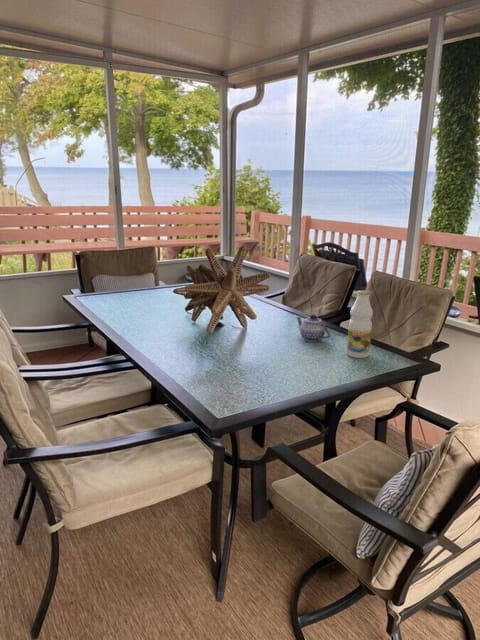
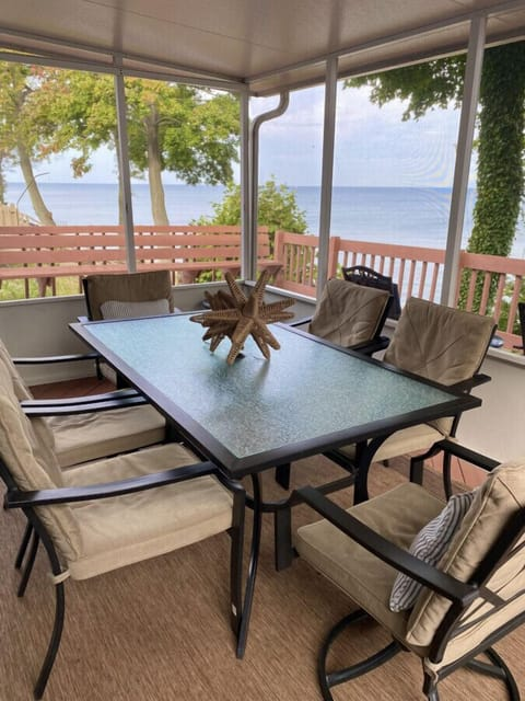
- teapot [295,313,332,343]
- bottle [346,289,374,359]
